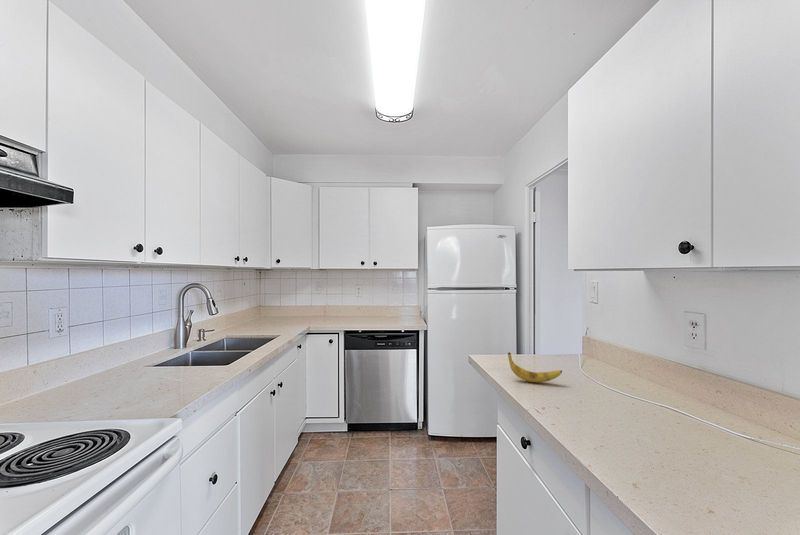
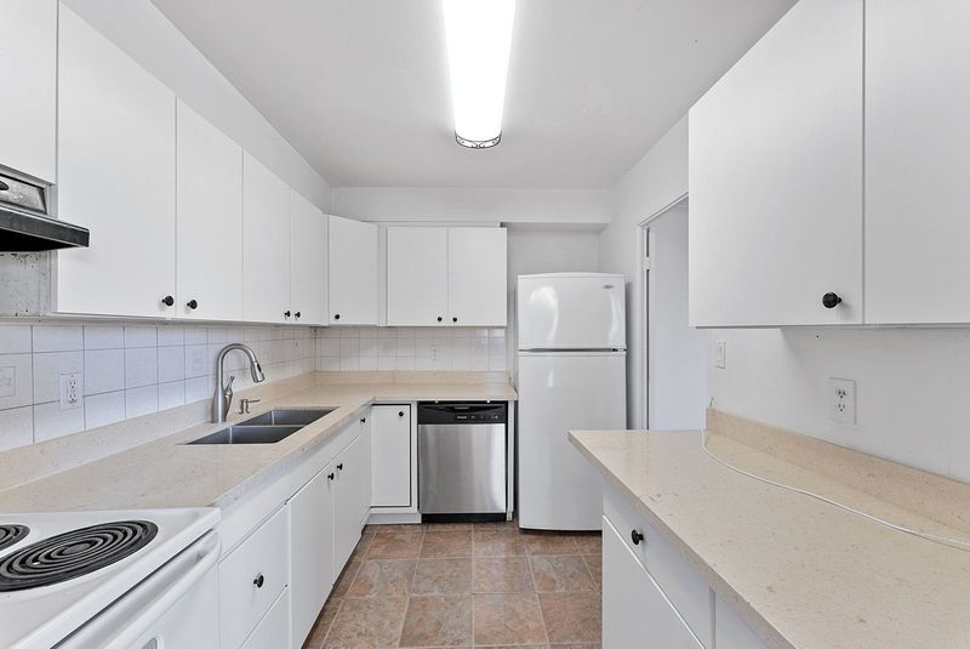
- banana [507,351,563,383]
